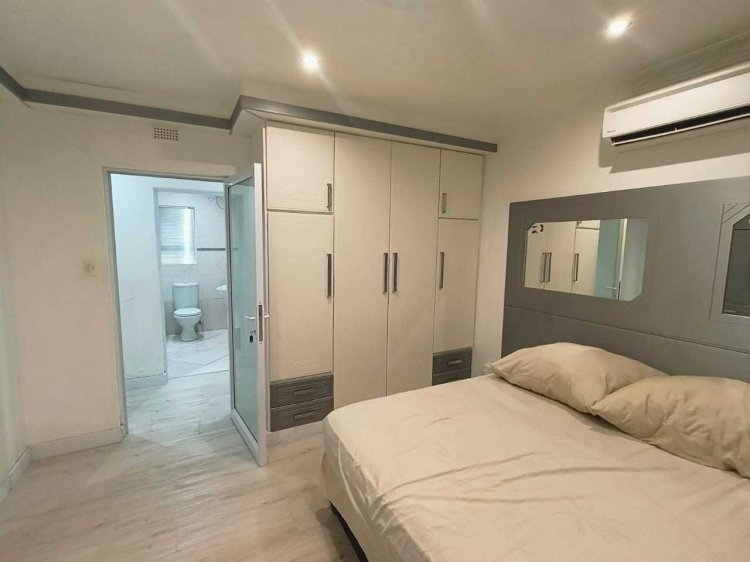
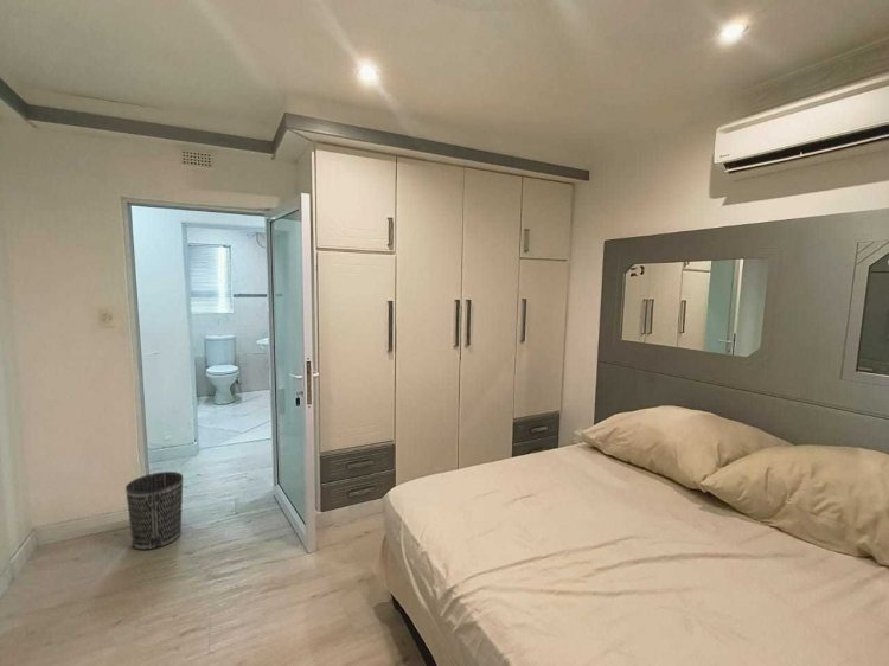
+ wastebasket [124,470,184,551]
